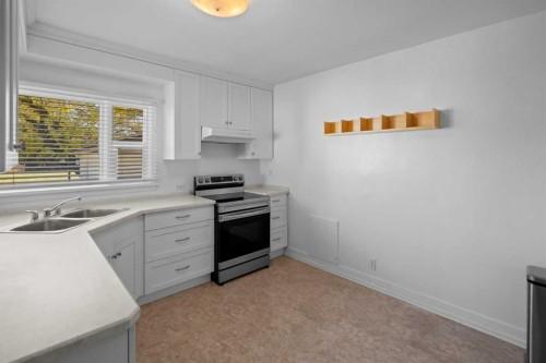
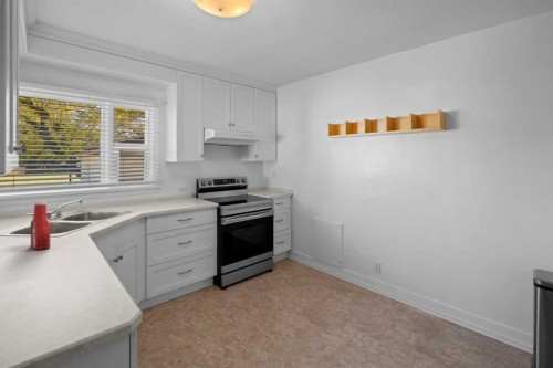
+ soap bottle [30,200,51,251]
